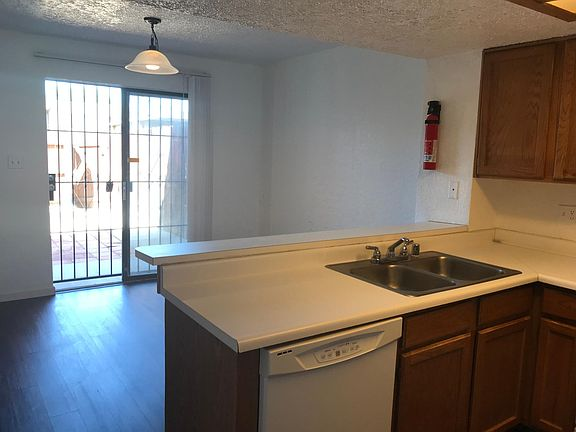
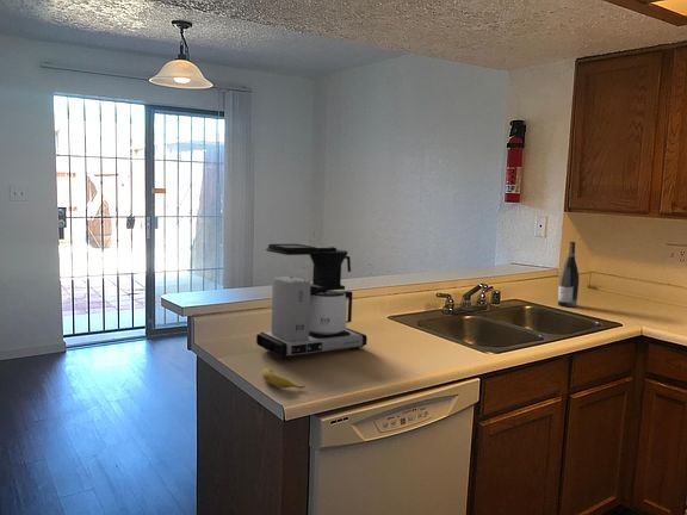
+ wine bottle [557,241,580,308]
+ banana [261,367,307,390]
+ coffee maker [255,243,369,360]
